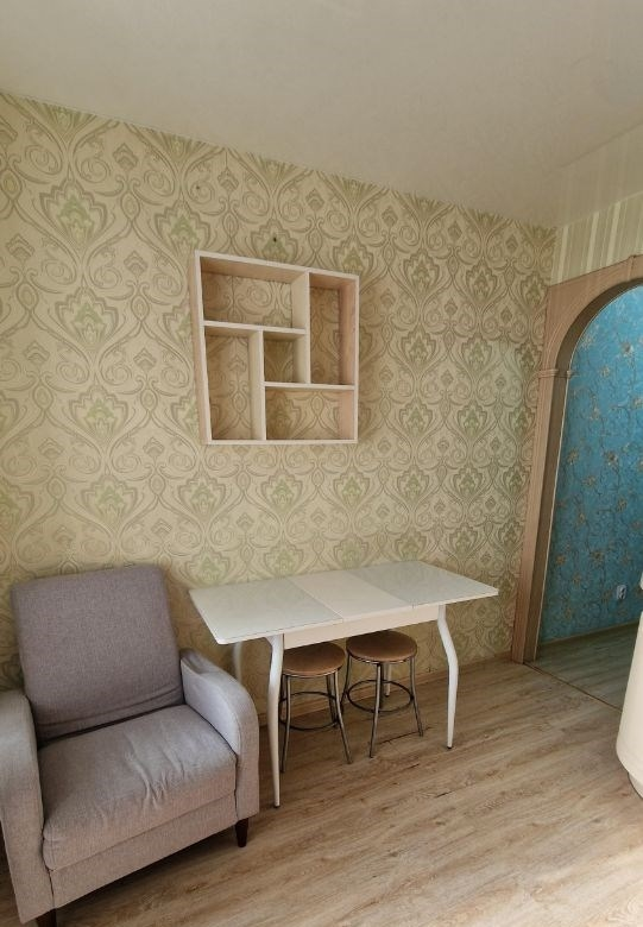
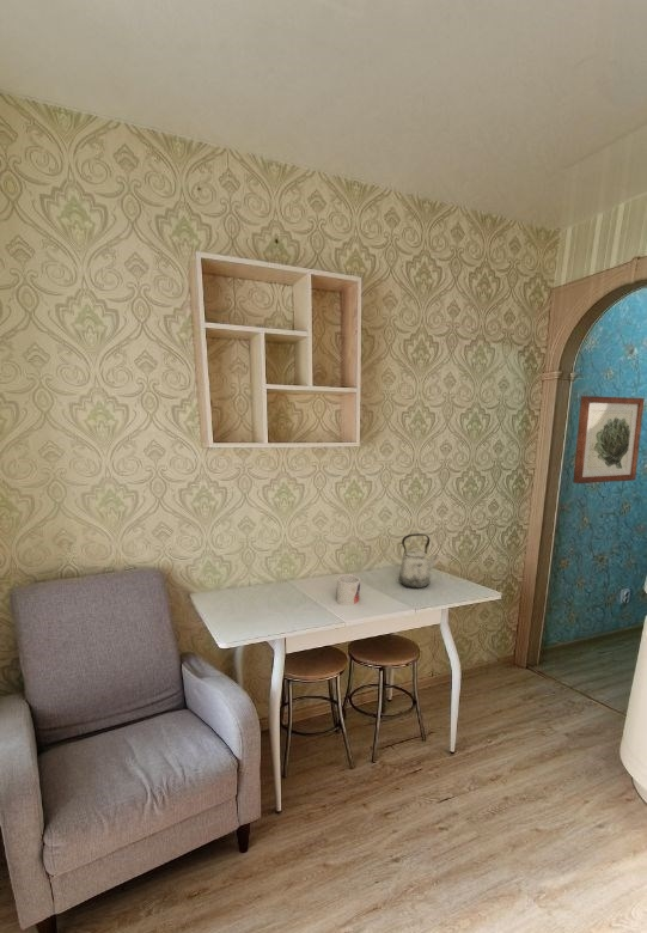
+ mug [336,573,361,606]
+ kettle [397,532,440,590]
+ wall art [572,395,646,484]
